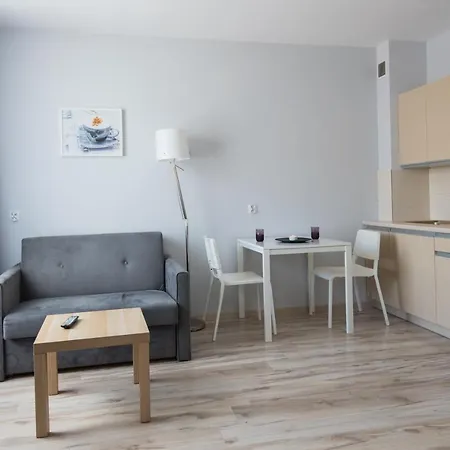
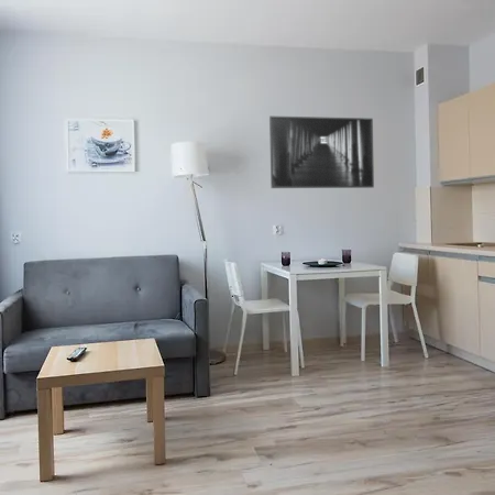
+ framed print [268,116,375,189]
